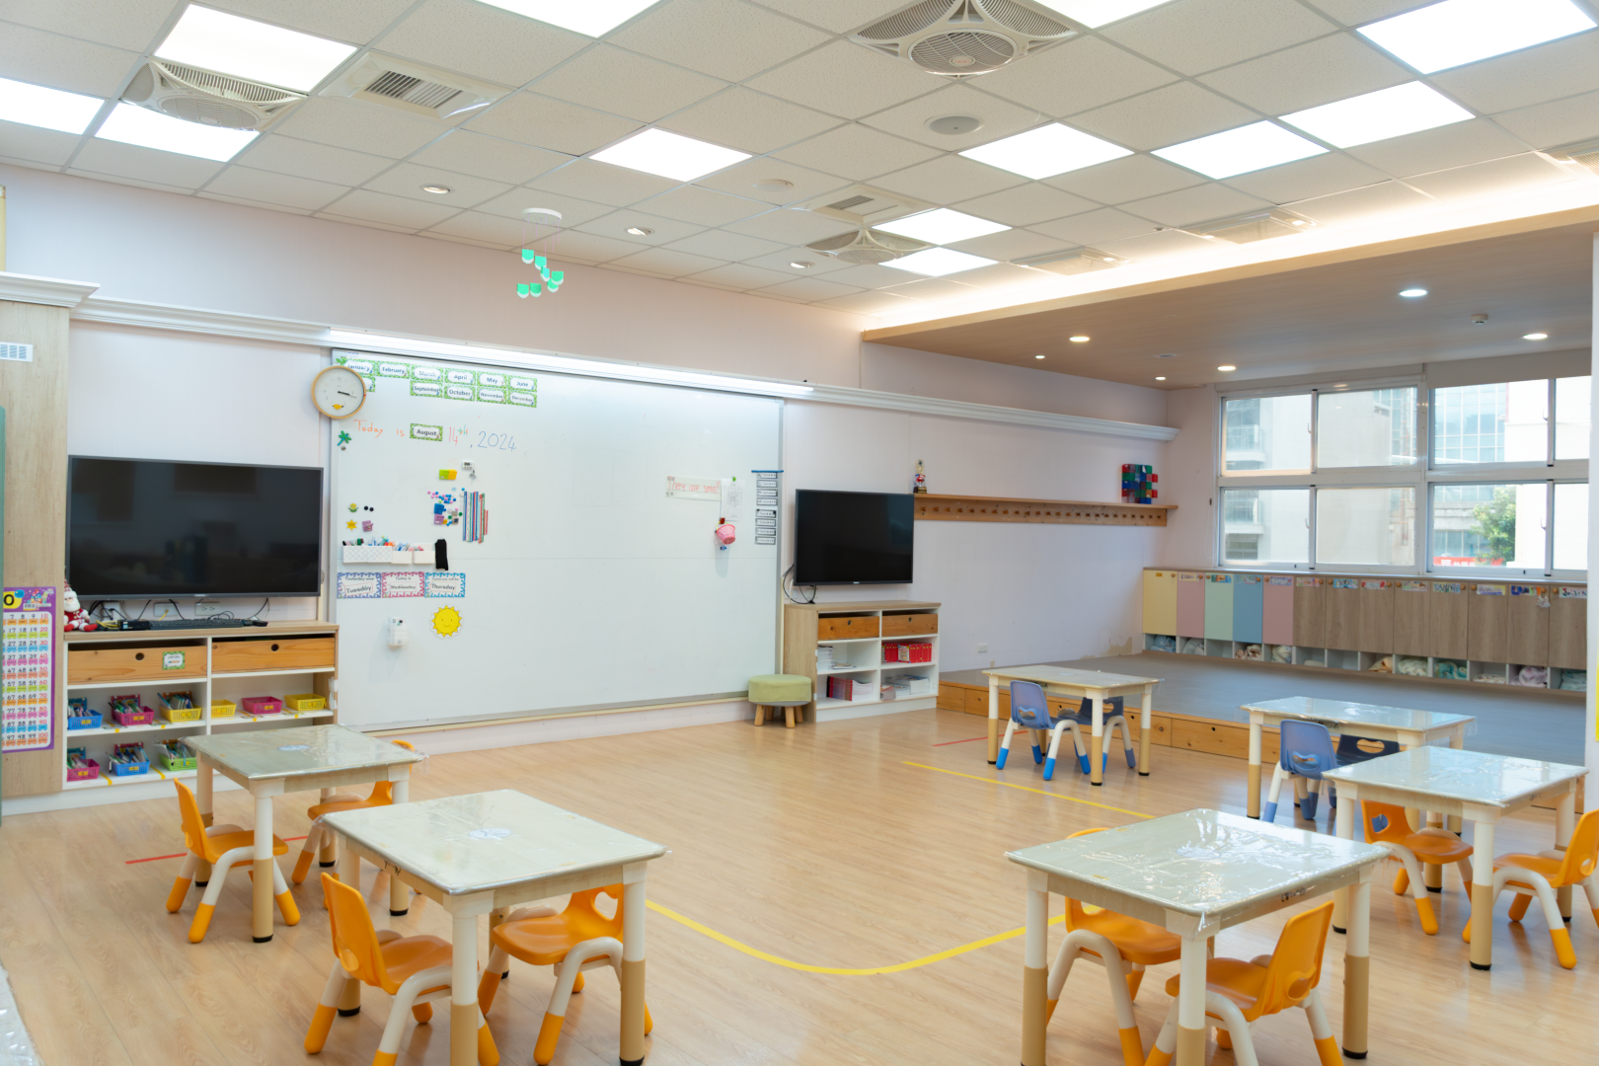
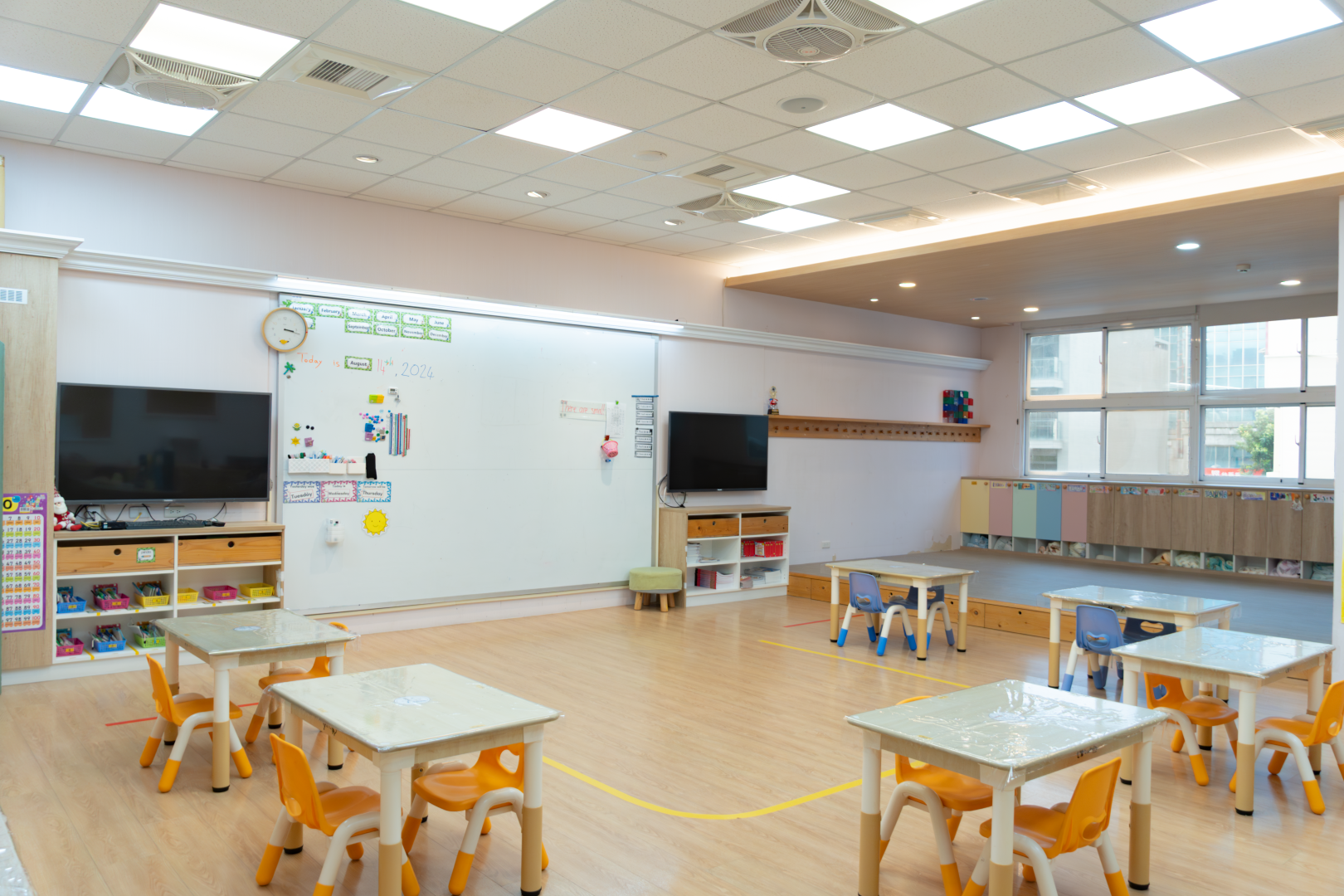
- ceiling mobile [516,207,565,299]
